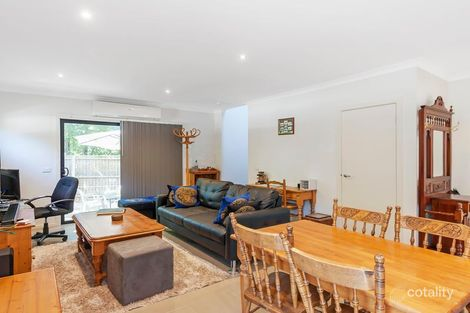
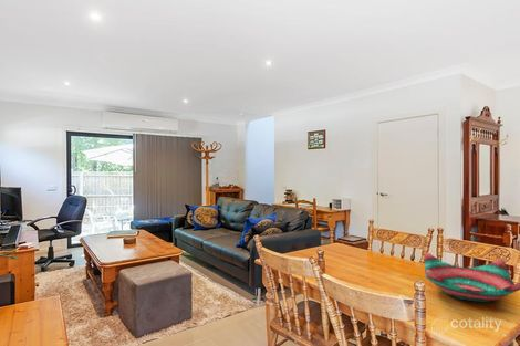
+ decorative bowl [424,251,520,303]
